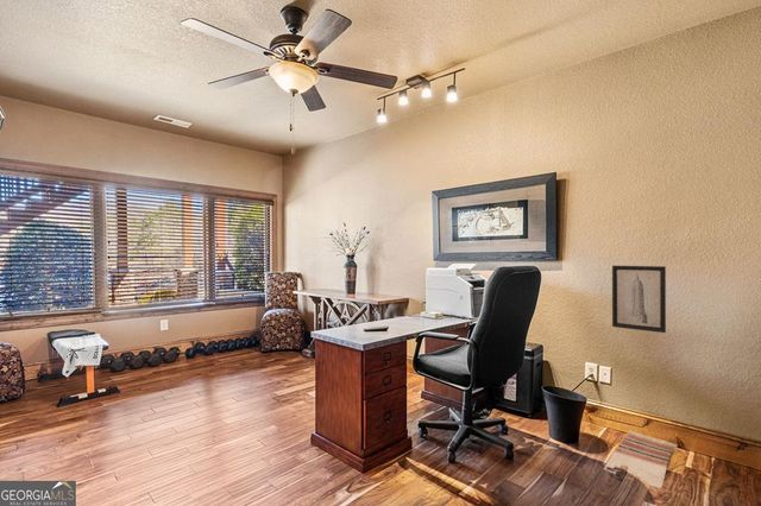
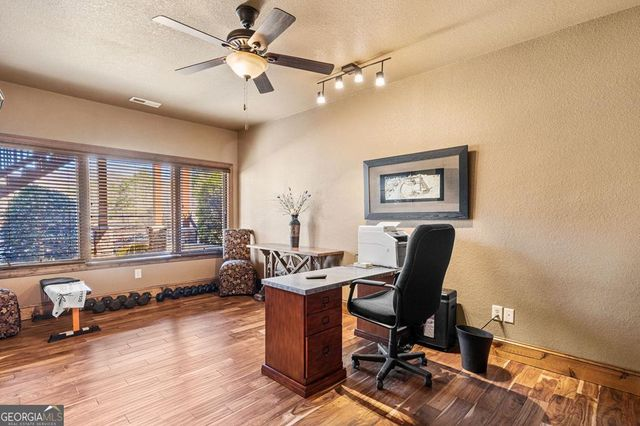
- rug [603,429,678,489]
- wall art [611,265,667,334]
